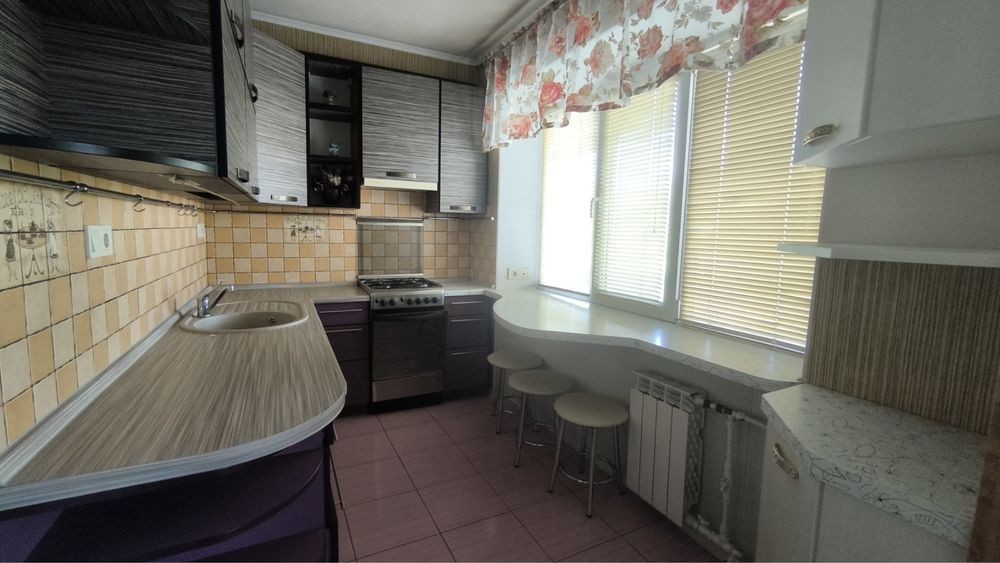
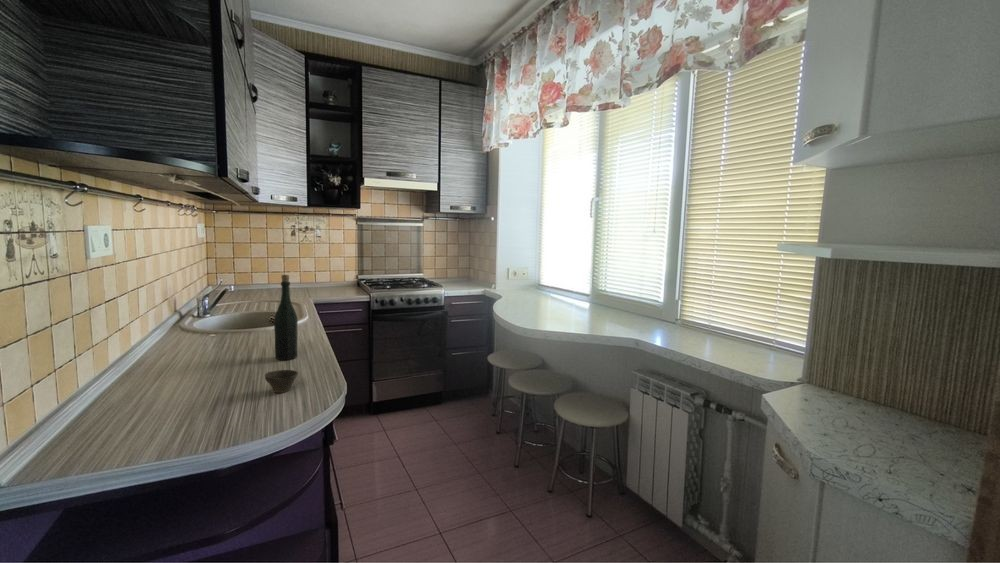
+ bottle [273,274,299,361]
+ cup [264,369,299,394]
